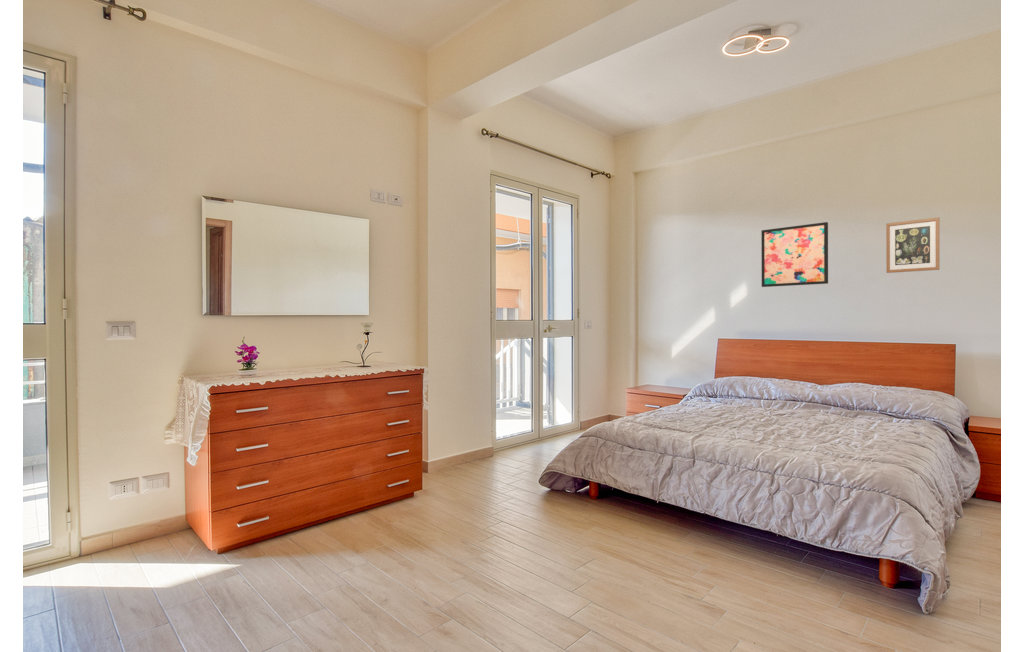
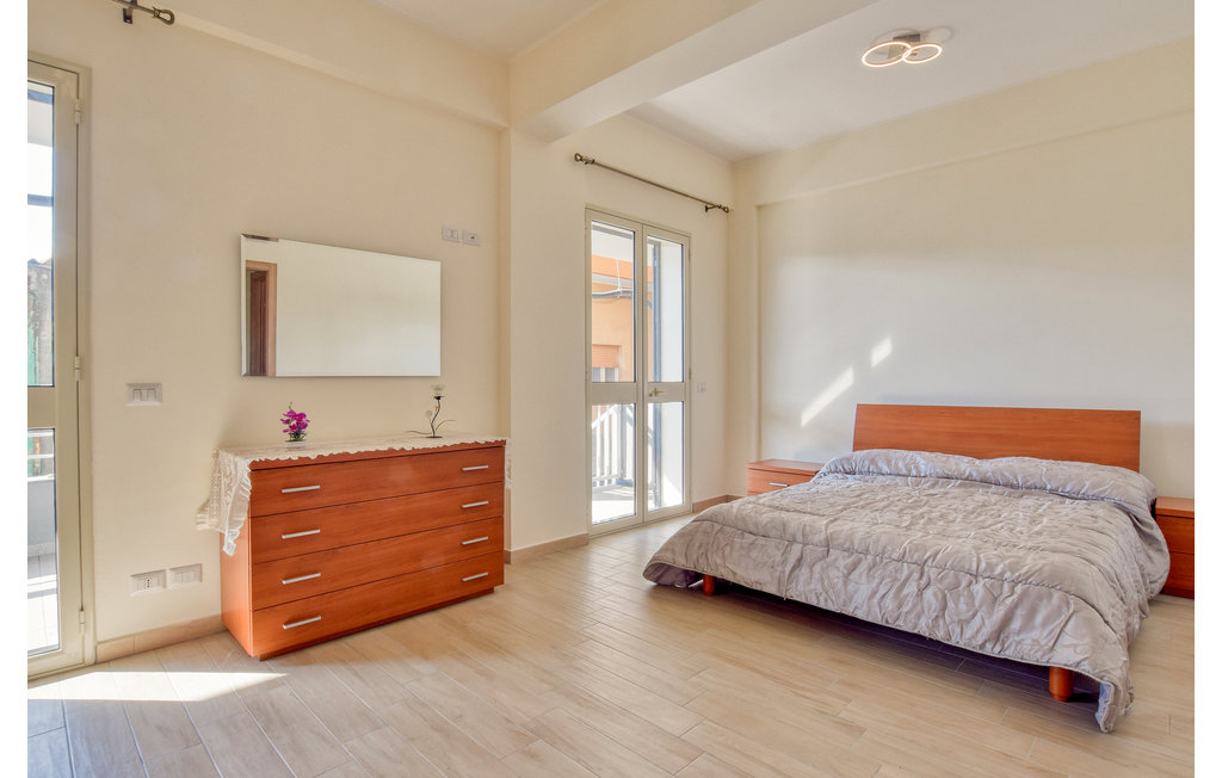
- wall art [760,221,829,288]
- wall art [885,217,940,274]
